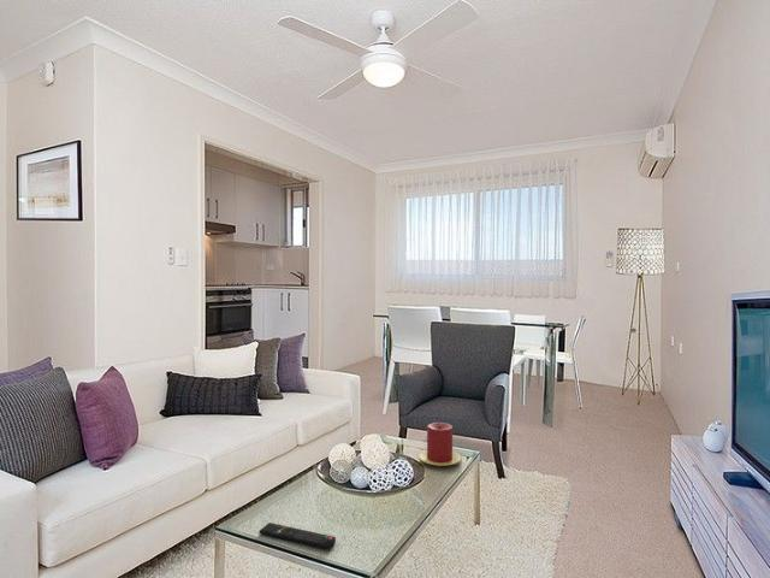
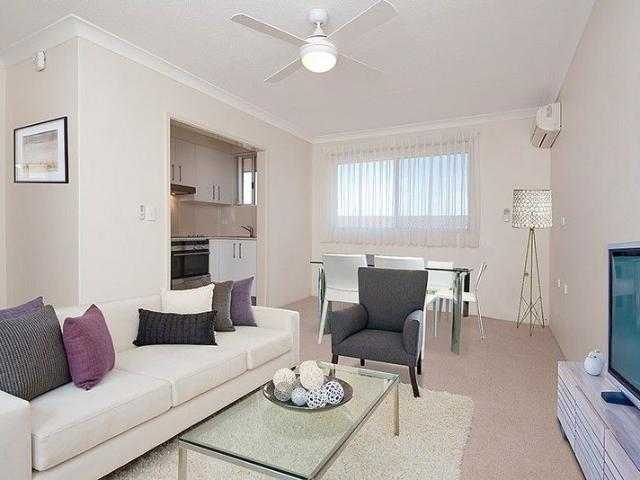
- candle [417,421,462,467]
- remote control [257,521,337,550]
